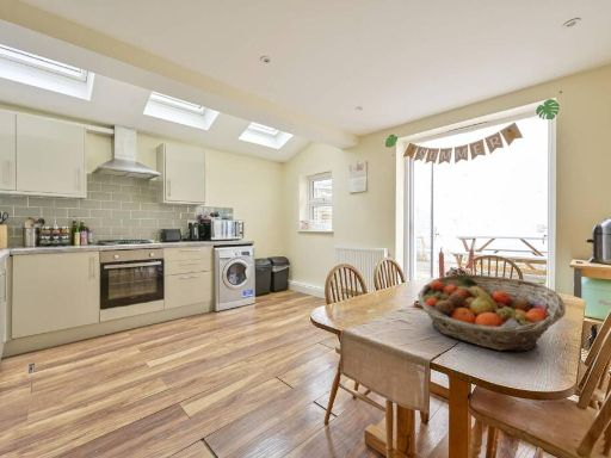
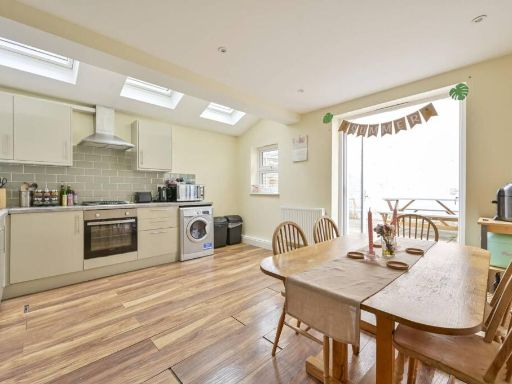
- fruit basket [416,273,567,352]
